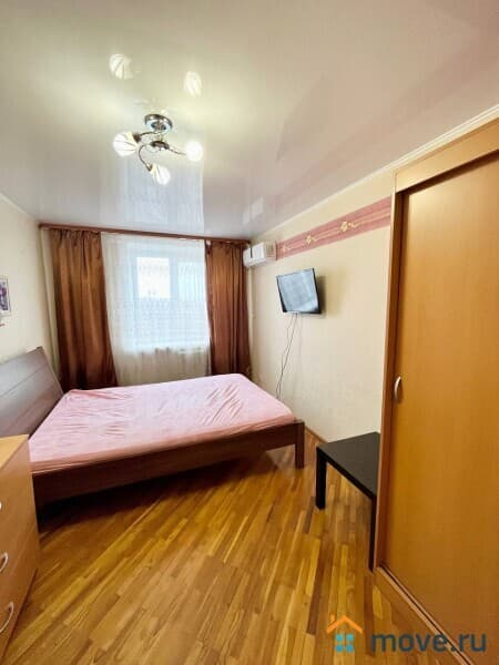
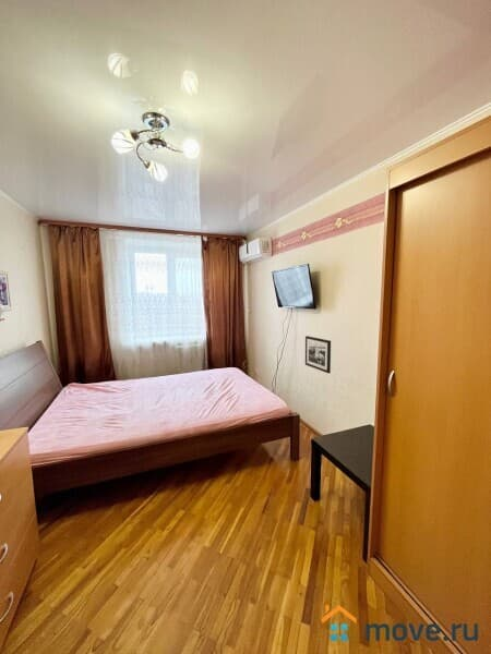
+ picture frame [304,335,332,374]
